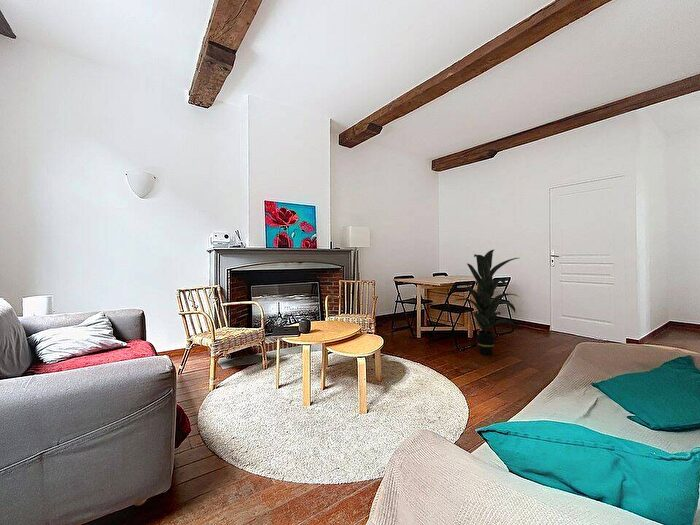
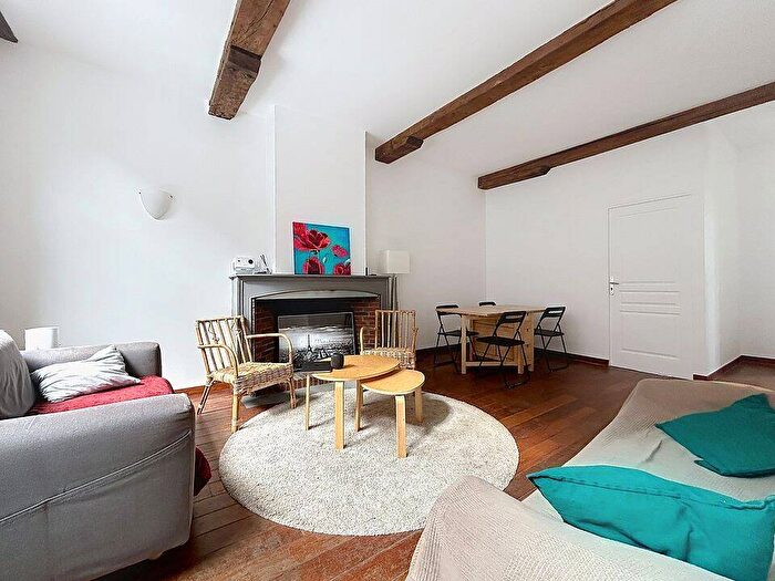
- indoor plant [452,249,520,356]
